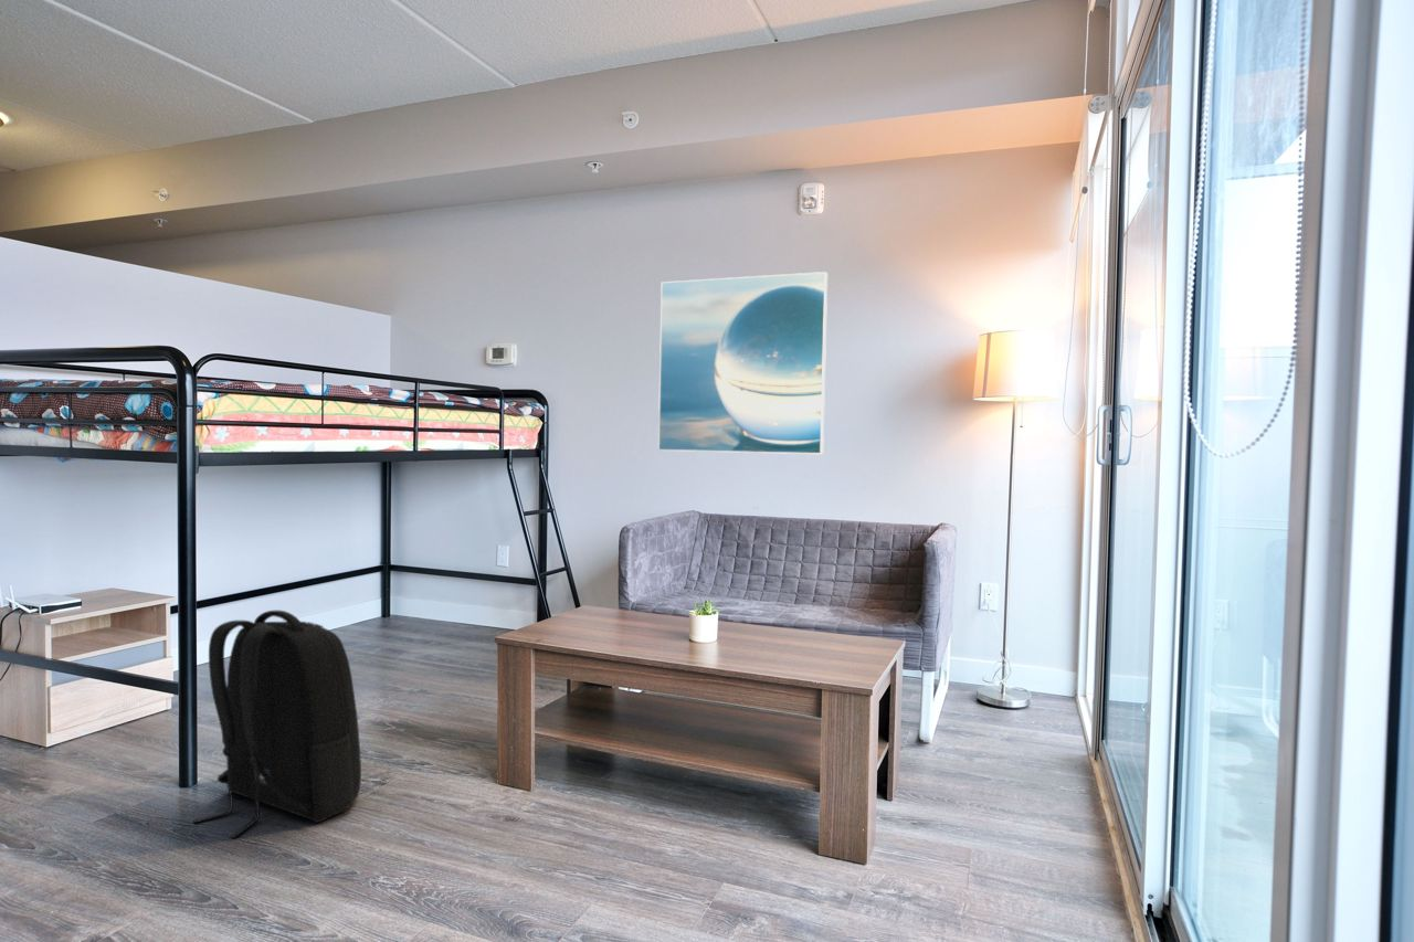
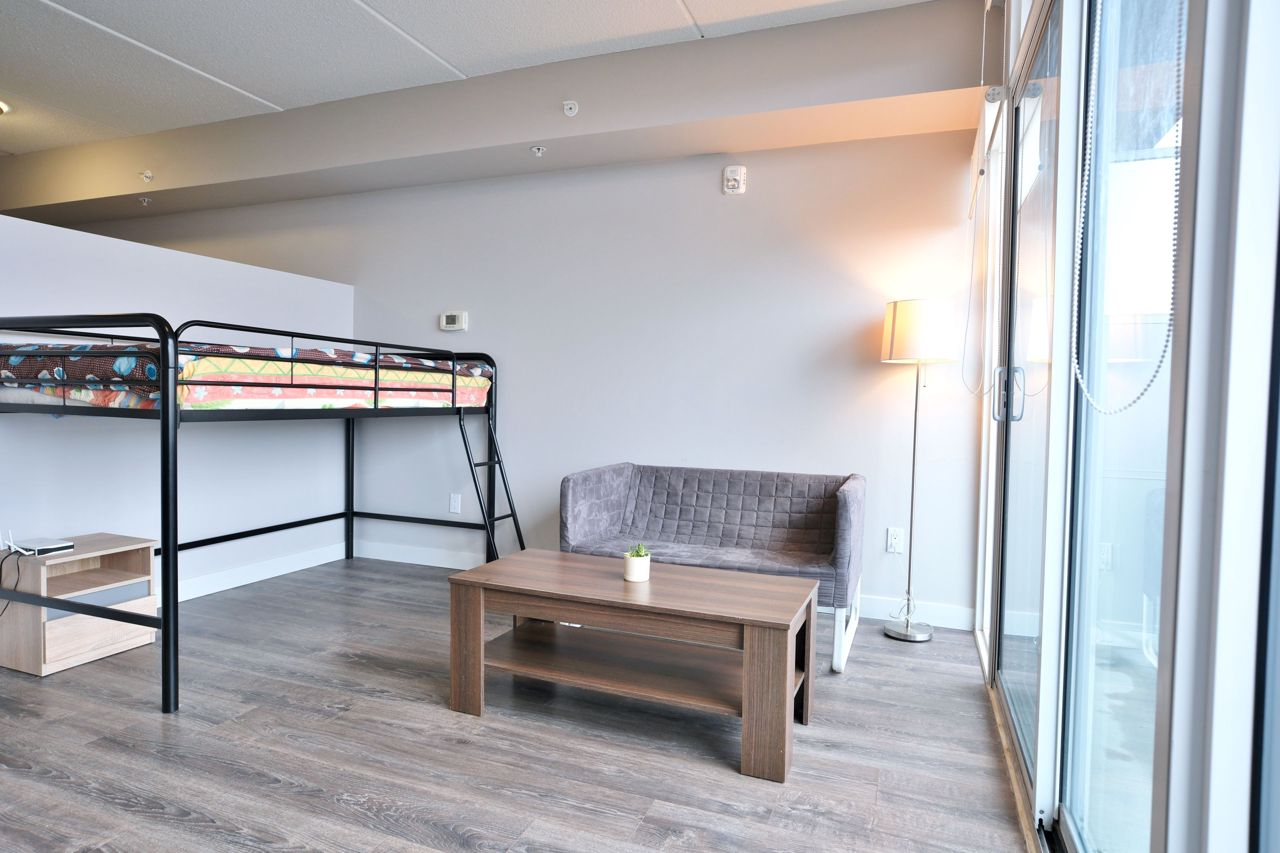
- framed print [657,271,829,455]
- backpack [192,610,362,839]
